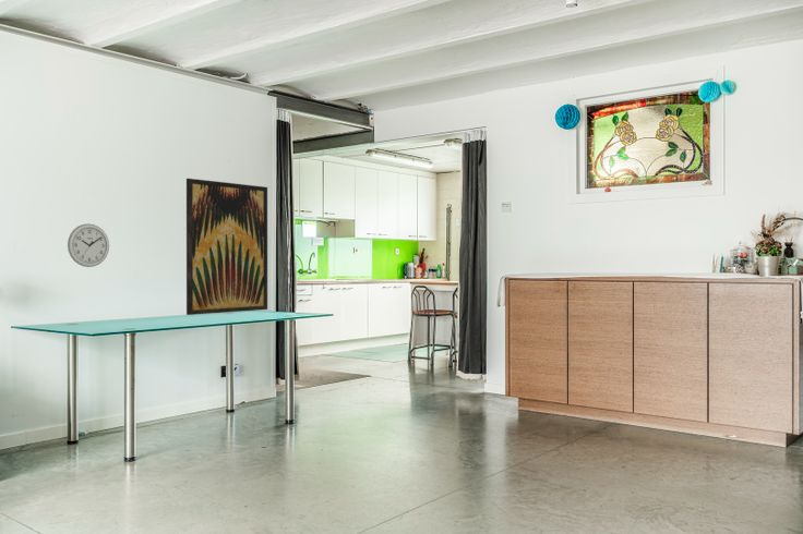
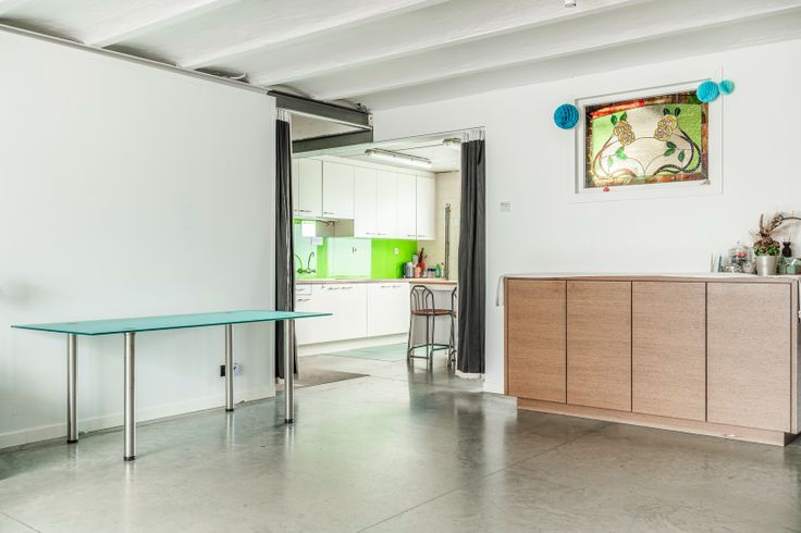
- wall art [185,178,268,316]
- wall clock [67,222,110,268]
